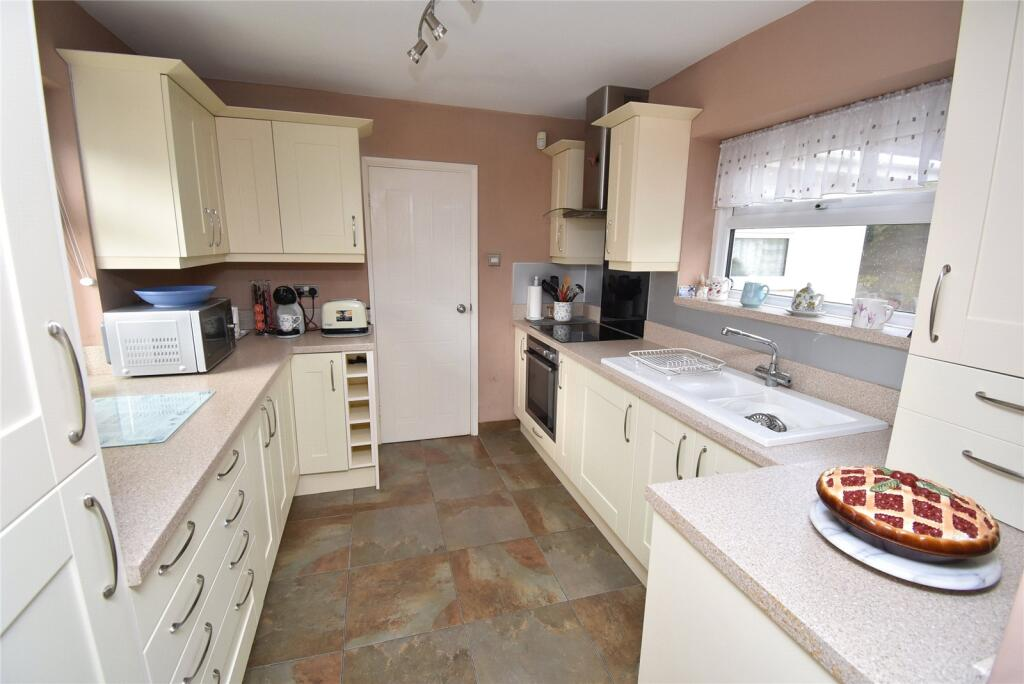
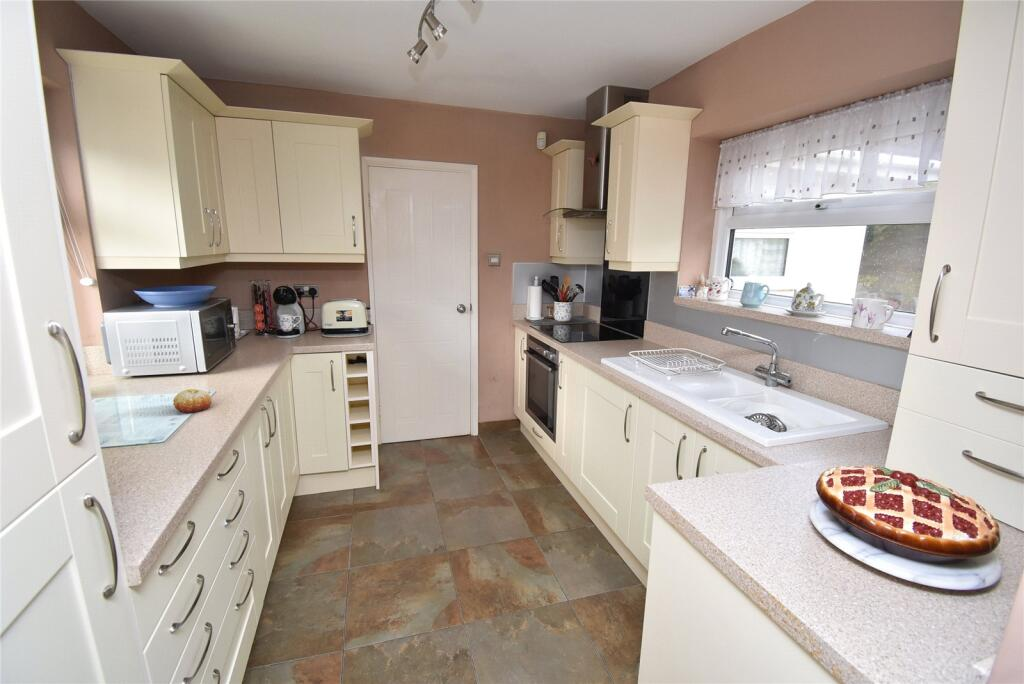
+ fruit [172,388,213,414]
